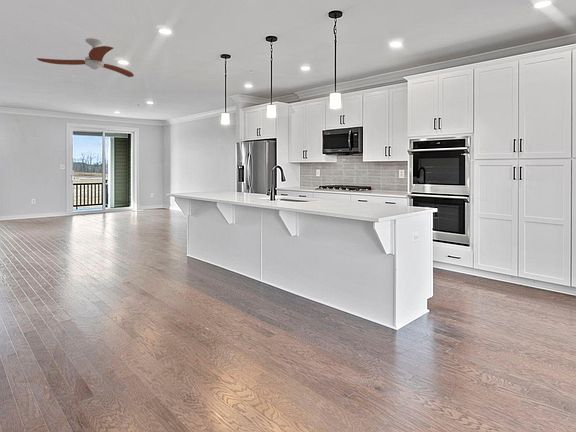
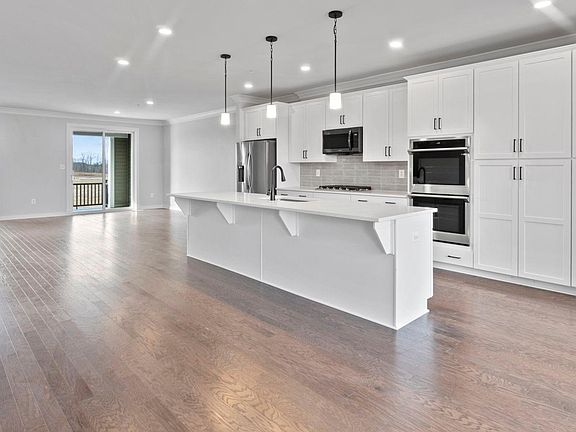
- ceiling fan [36,37,135,78]
